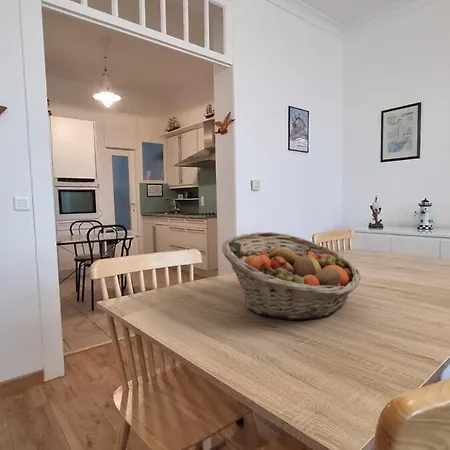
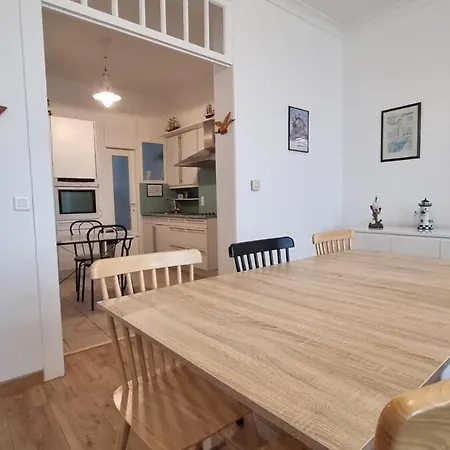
- fruit basket [221,231,362,321]
